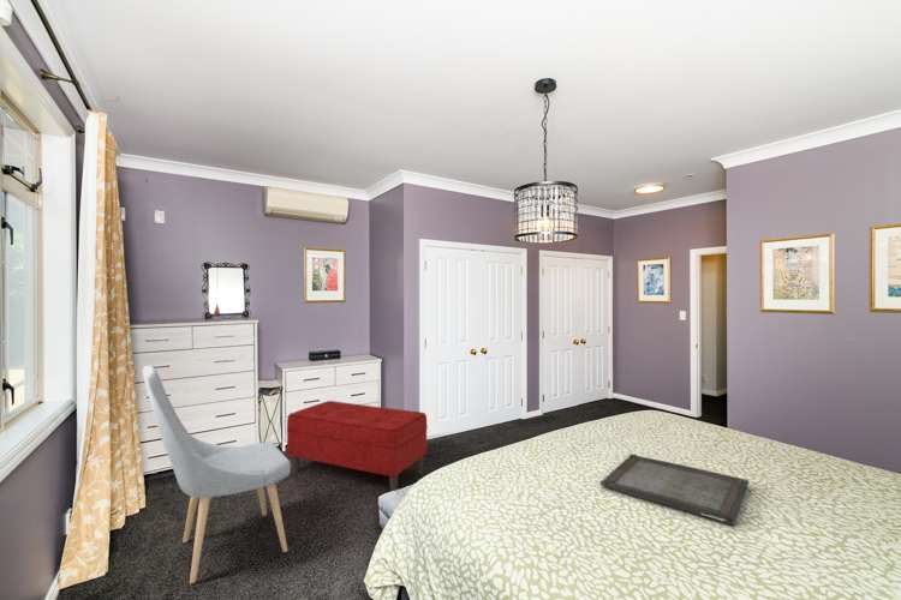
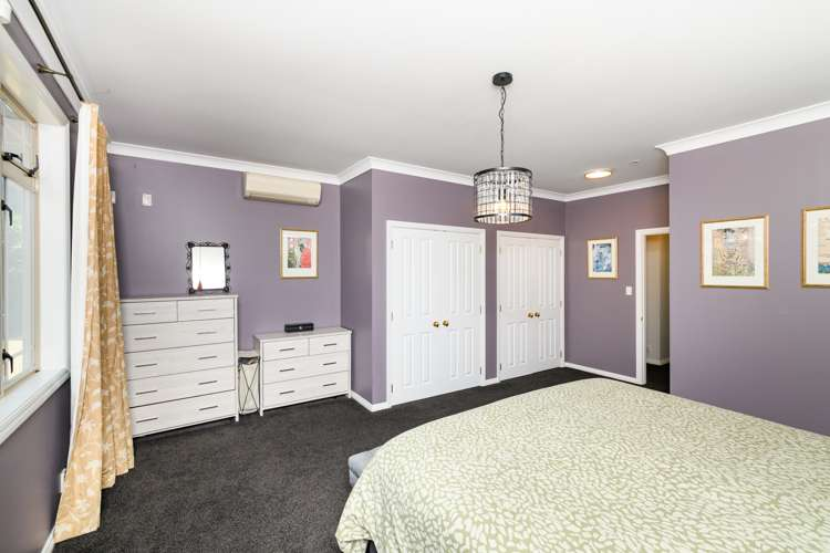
- bench [286,400,429,492]
- serving tray [599,452,750,527]
- chair [142,365,292,584]
